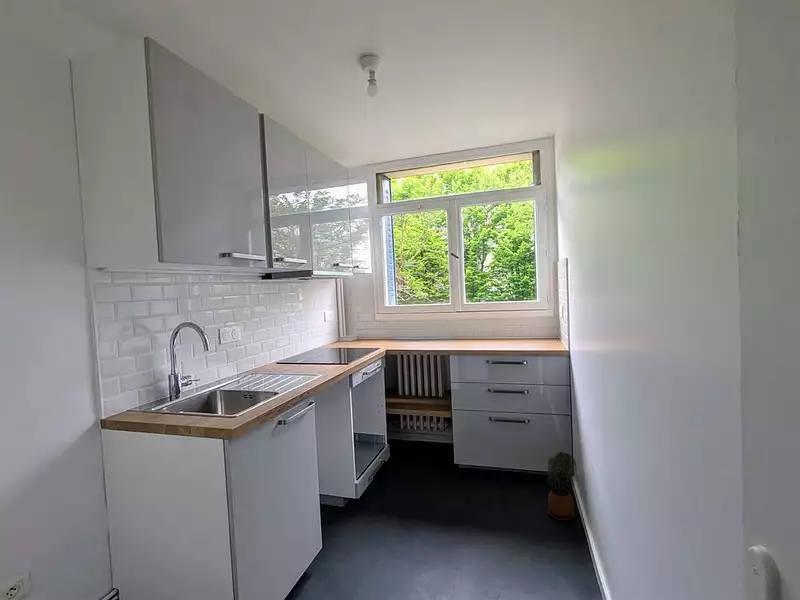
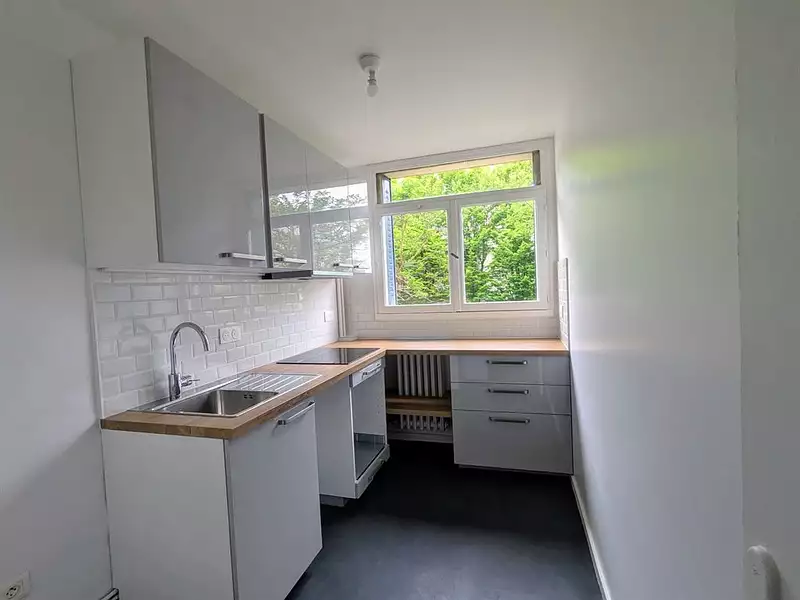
- potted plant [546,451,580,521]
